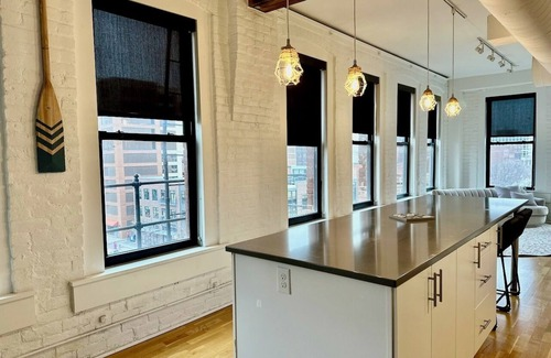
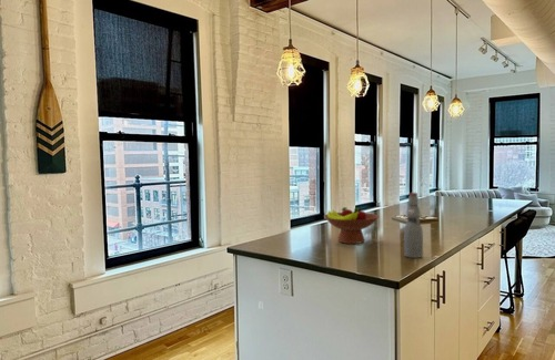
+ bottle [403,192,424,259]
+ fruit bowl [323,206,380,245]
